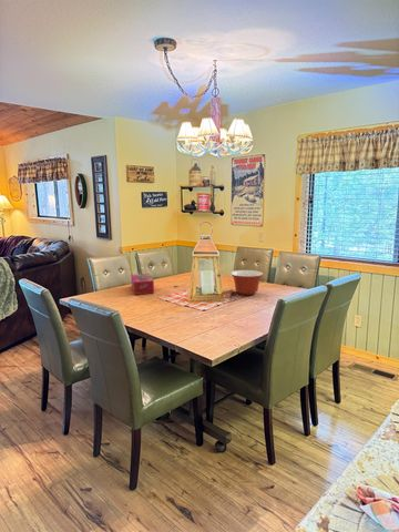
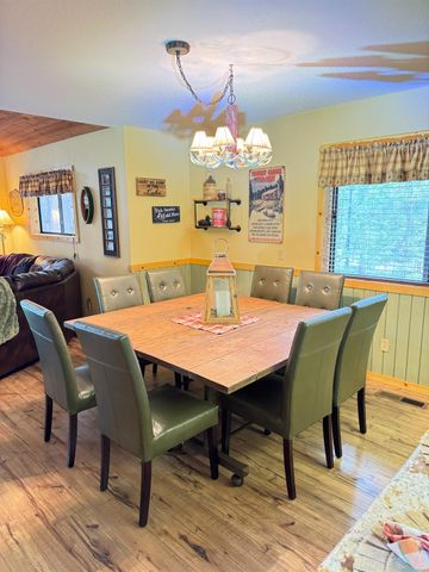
- tissue box [130,273,155,296]
- mixing bowl [229,269,264,296]
